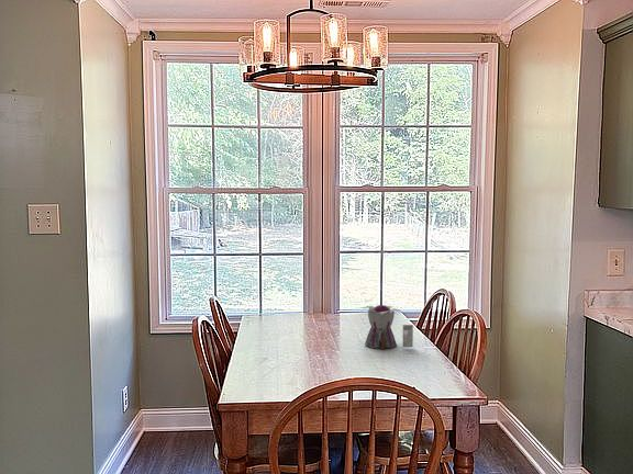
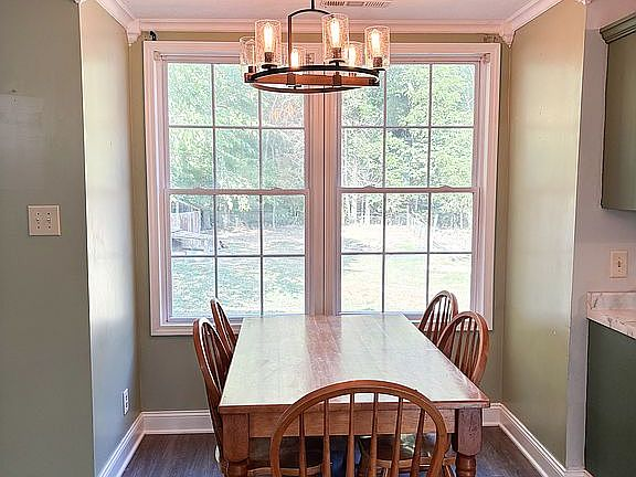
- teapot [359,304,414,350]
